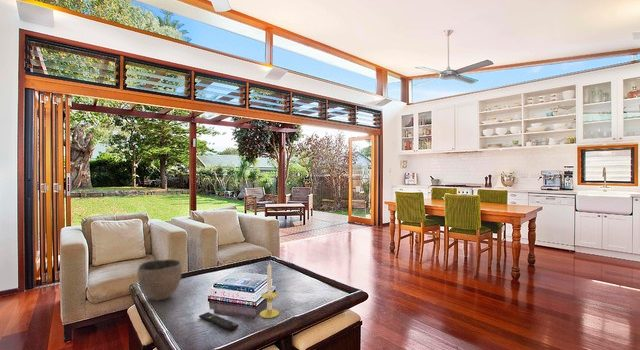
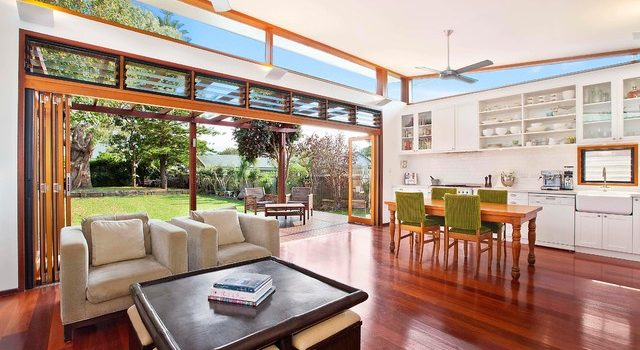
- remote control [198,311,239,332]
- candle [259,261,280,319]
- bowl [136,258,183,301]
